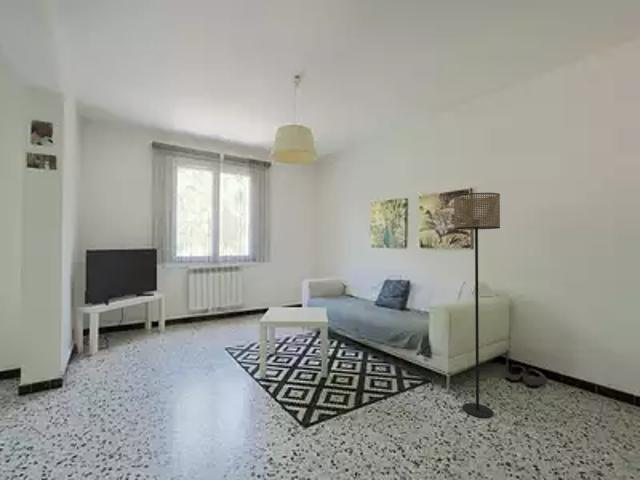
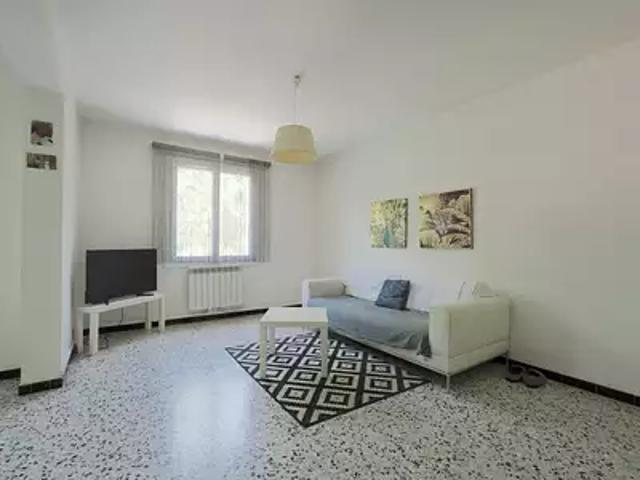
- floor lamp [453,192,501,419]
